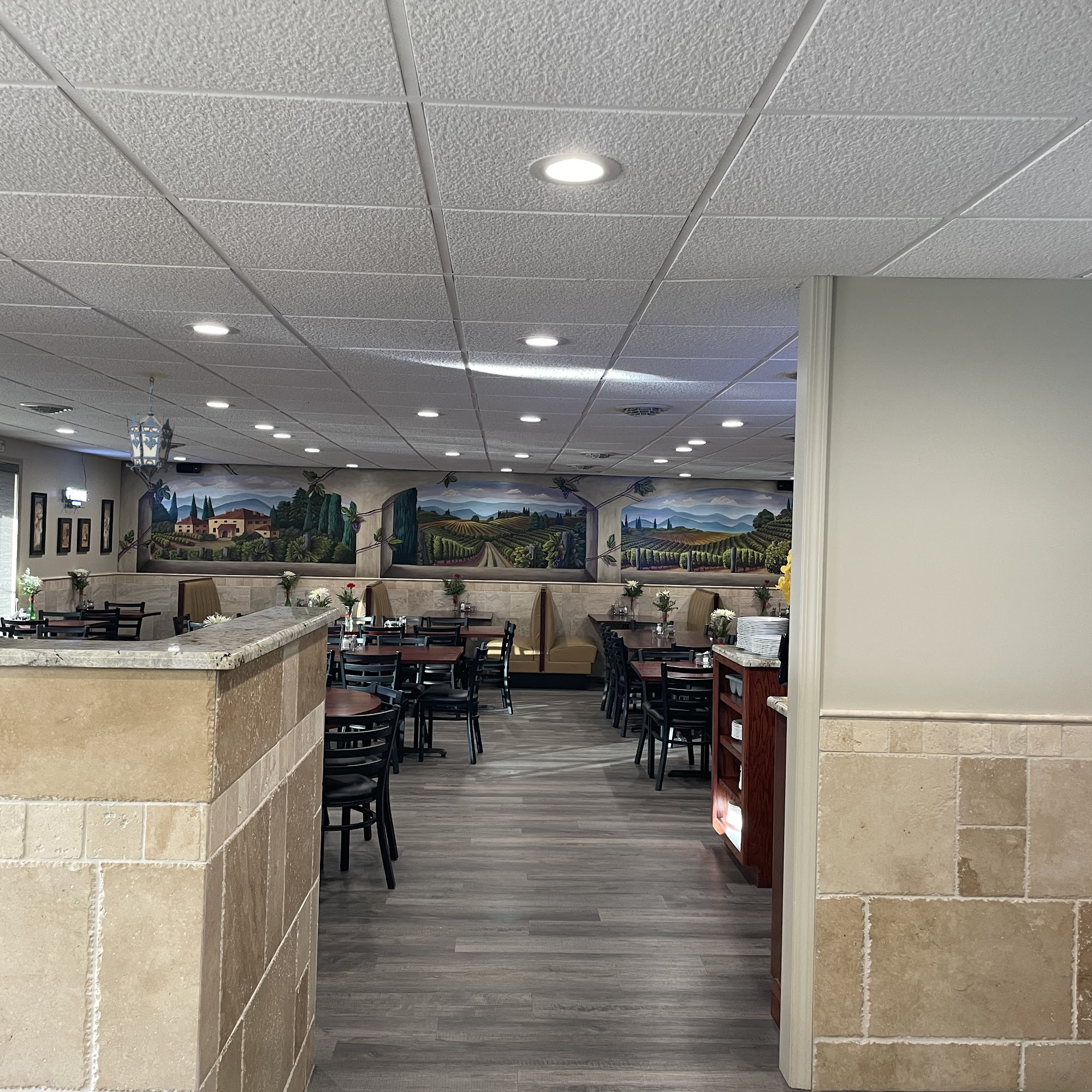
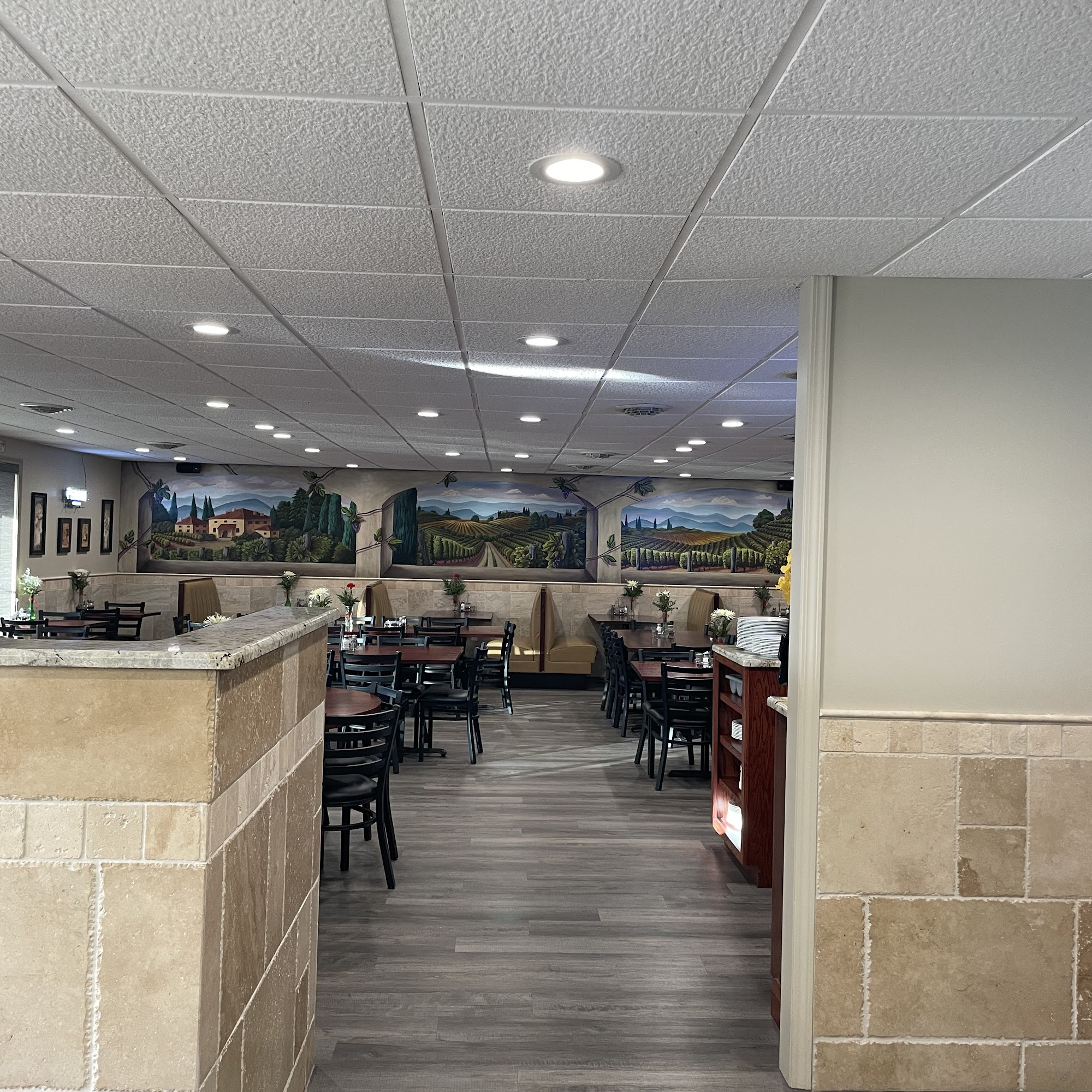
- hanging lantern [124,371,177,483]
